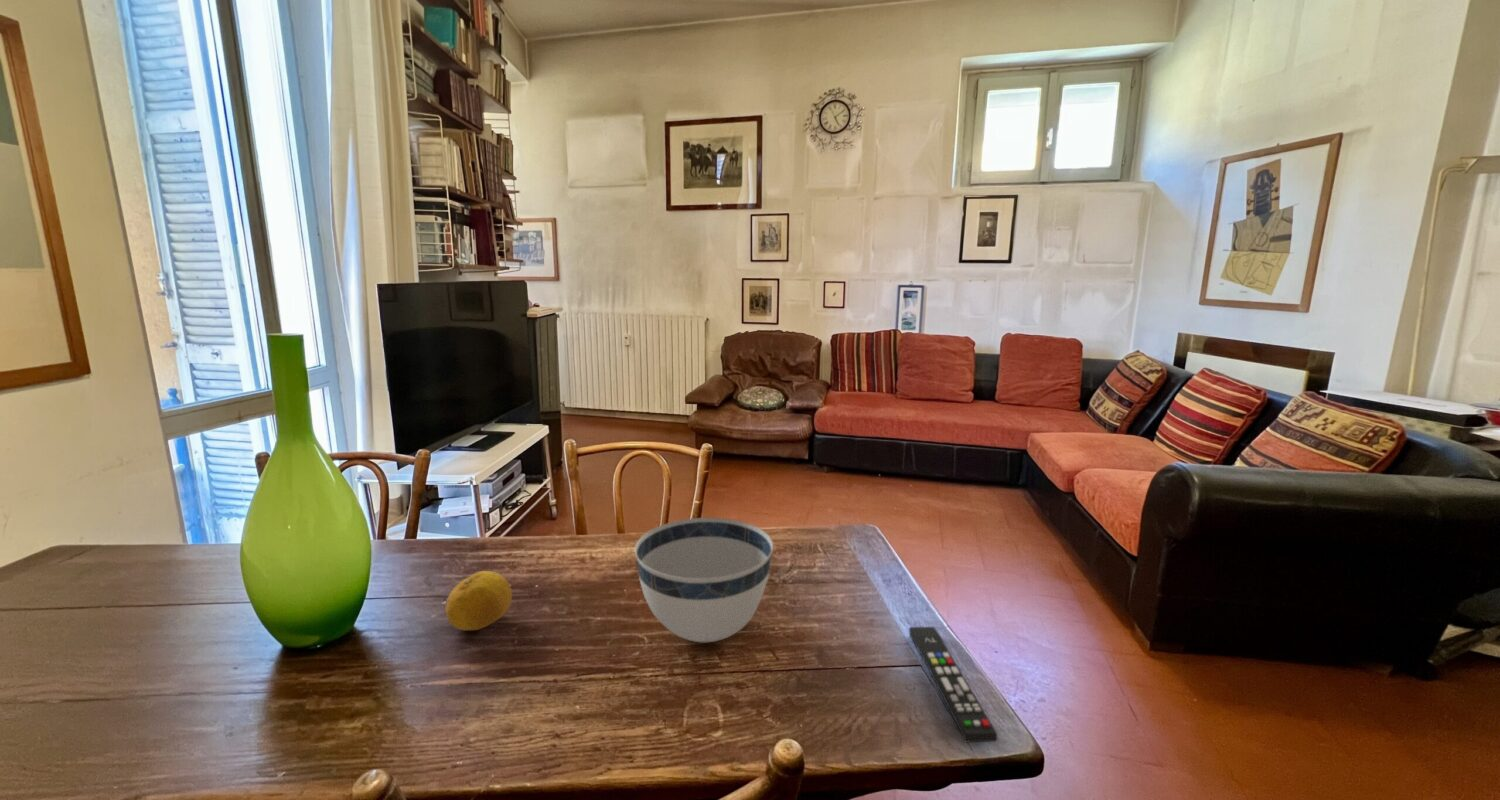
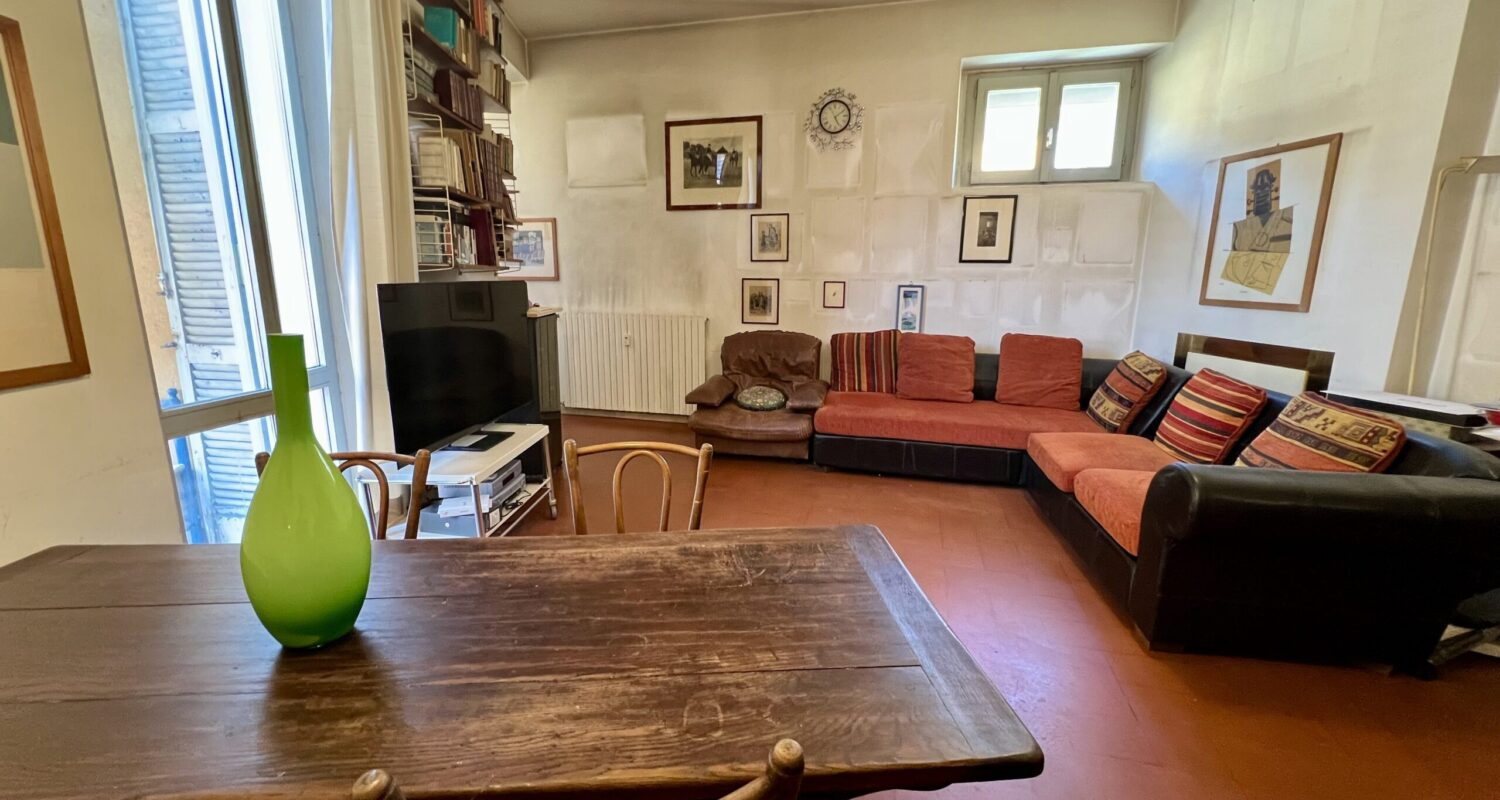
- remote control [908,626,999,743]
- fruit [445,570,513,631]
- bowl [634,517,774,643]
